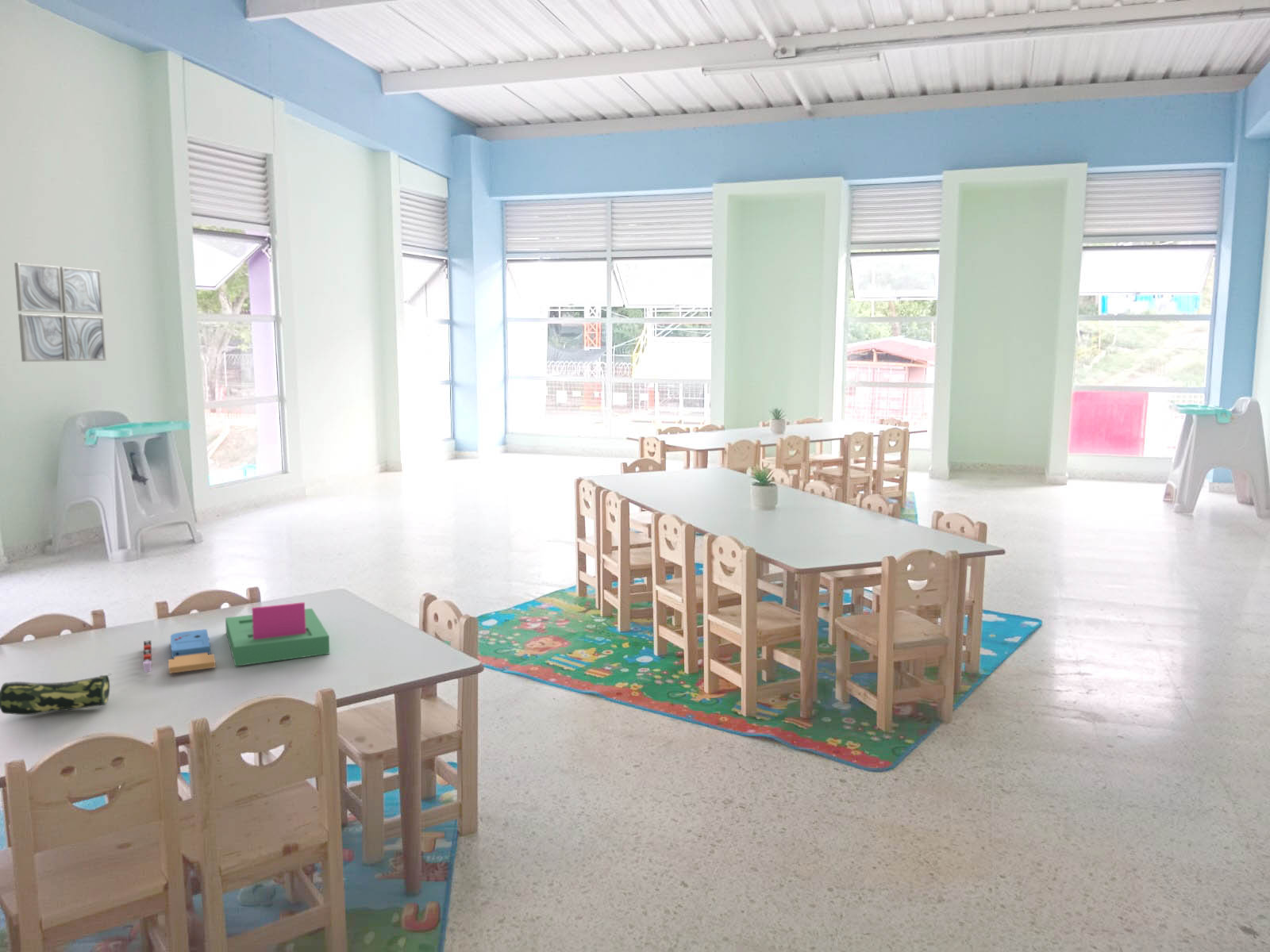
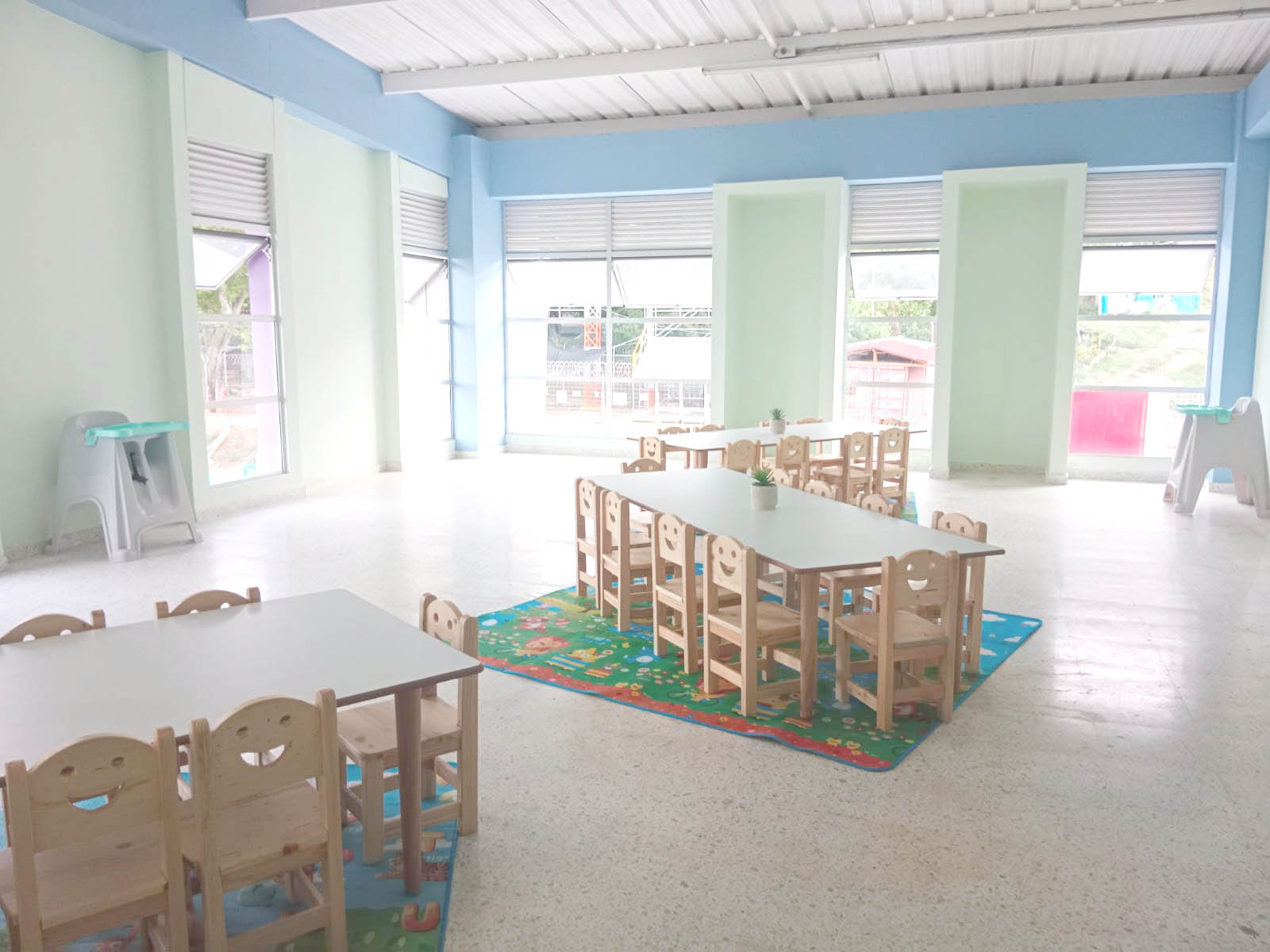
- pencil case [0,673,113,716]
- wall art [13,262,107,363]
- board game [142,601,330,674]
